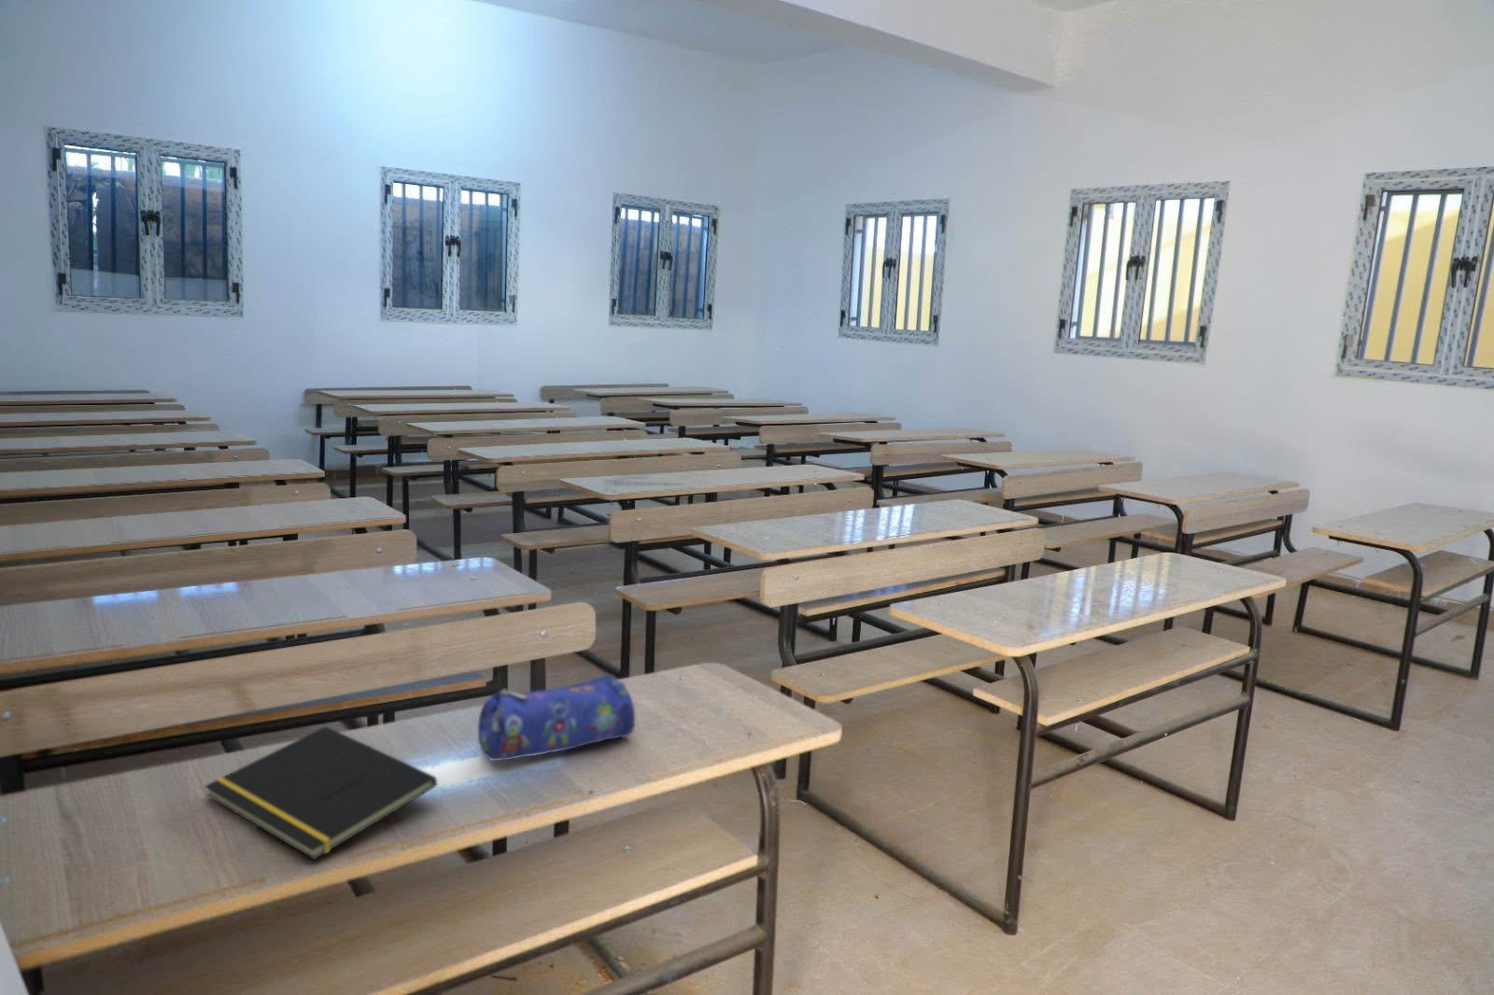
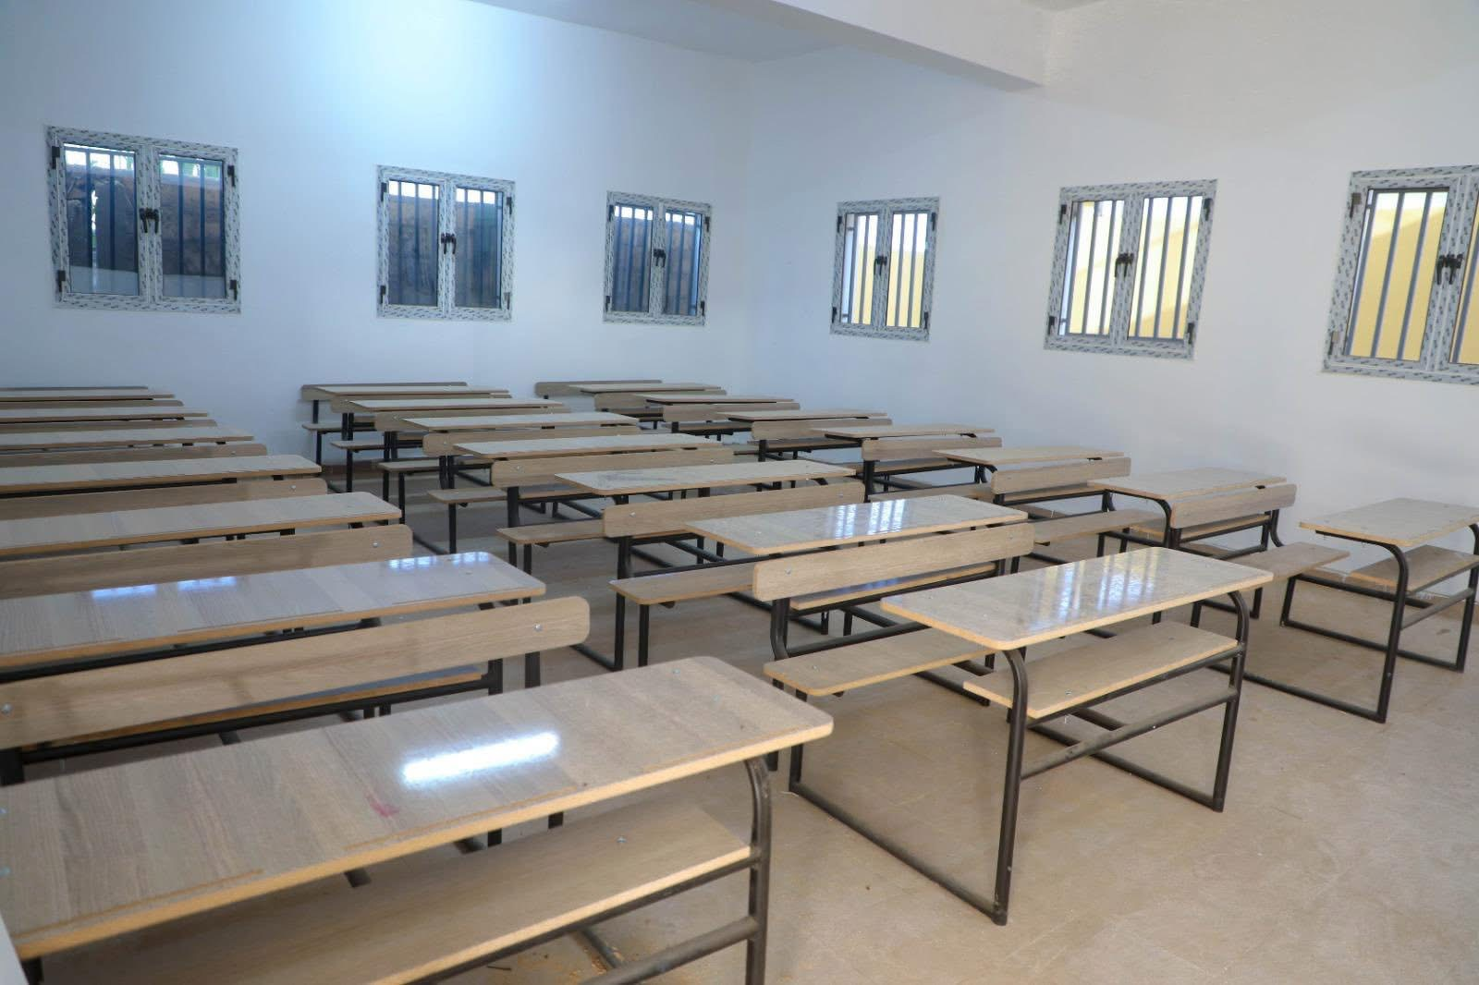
- pencil case [478,674,635,762]
- notepad [203,725,438,861]
